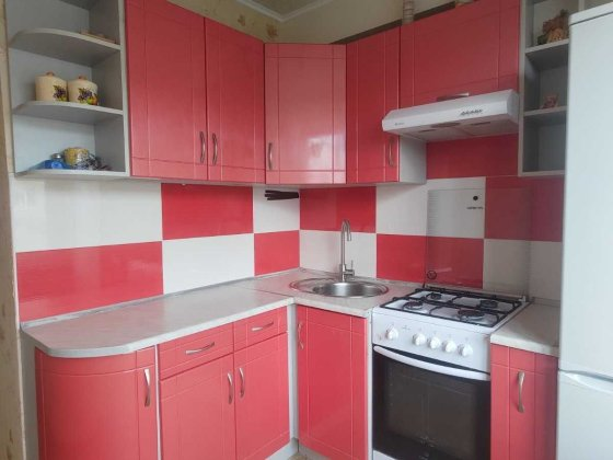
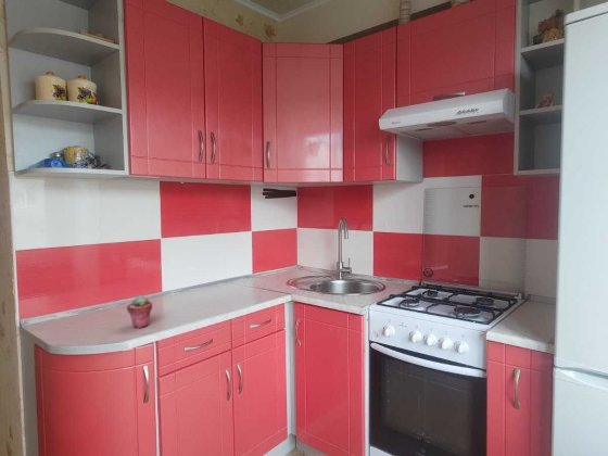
+ potted succulent [126,294,153,329]
